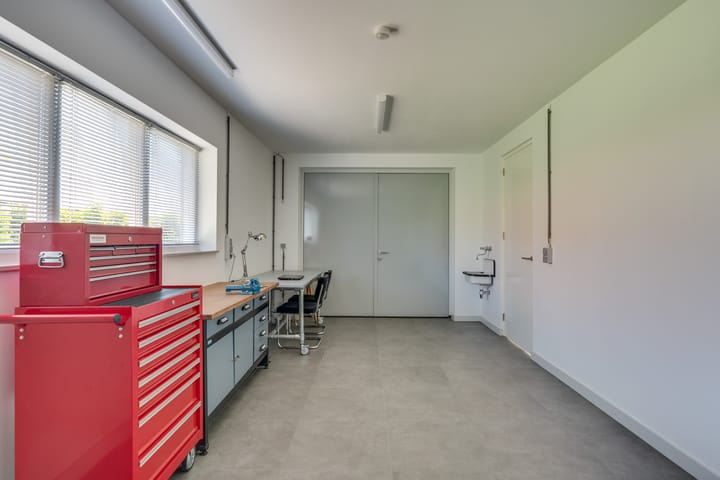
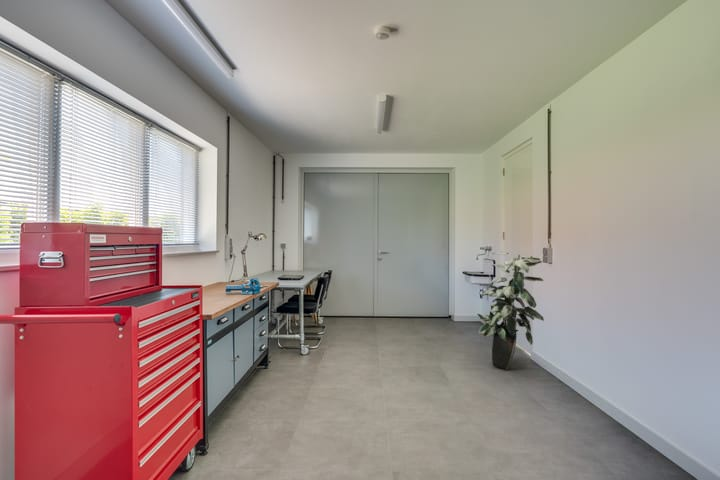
+ indoor plant [476,250,545,371]
